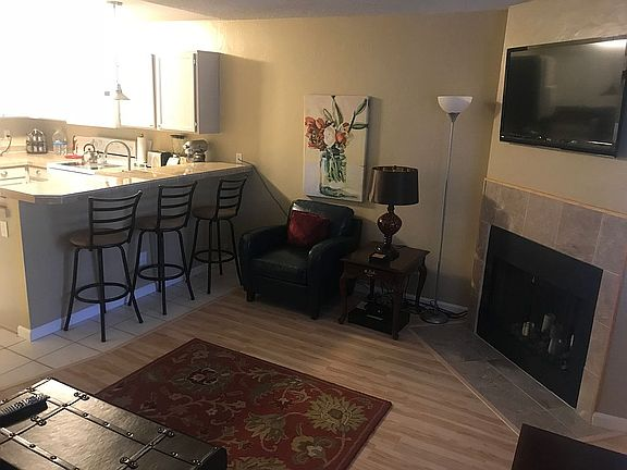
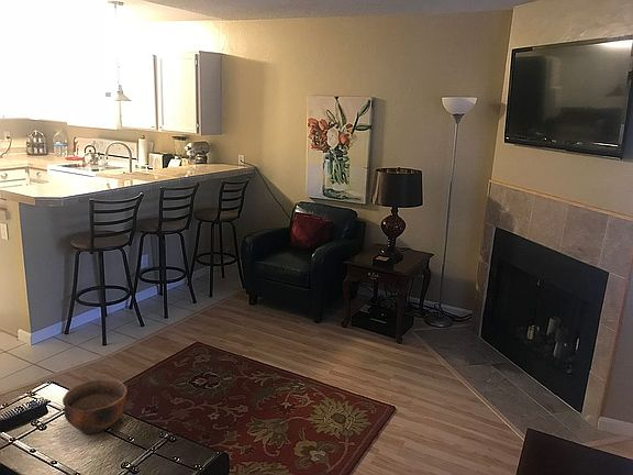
+ bowl [62,379,129,435]
